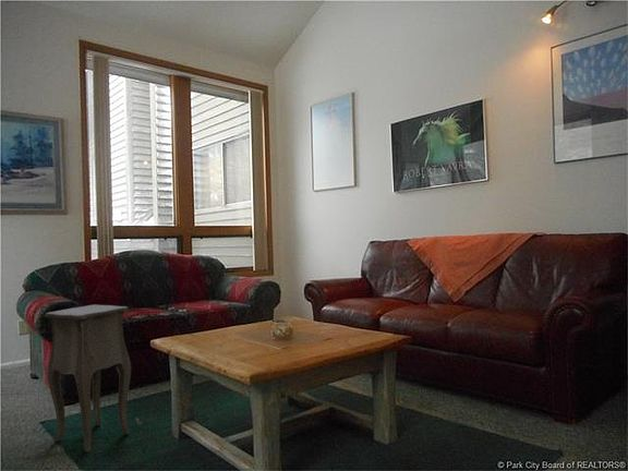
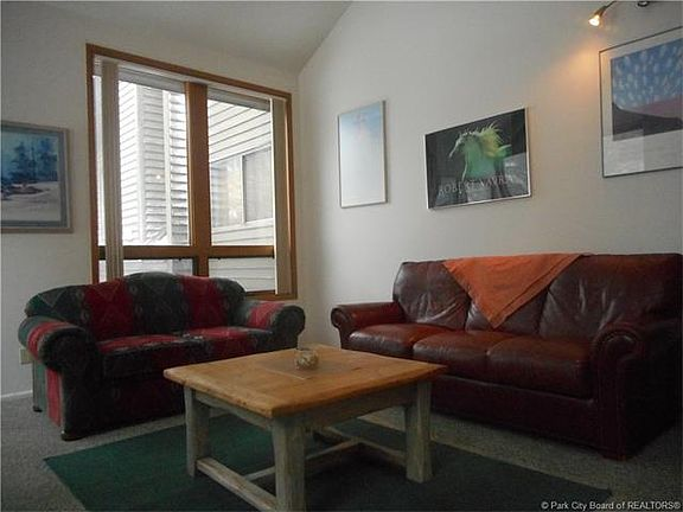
- side table [44,303,144,452]
